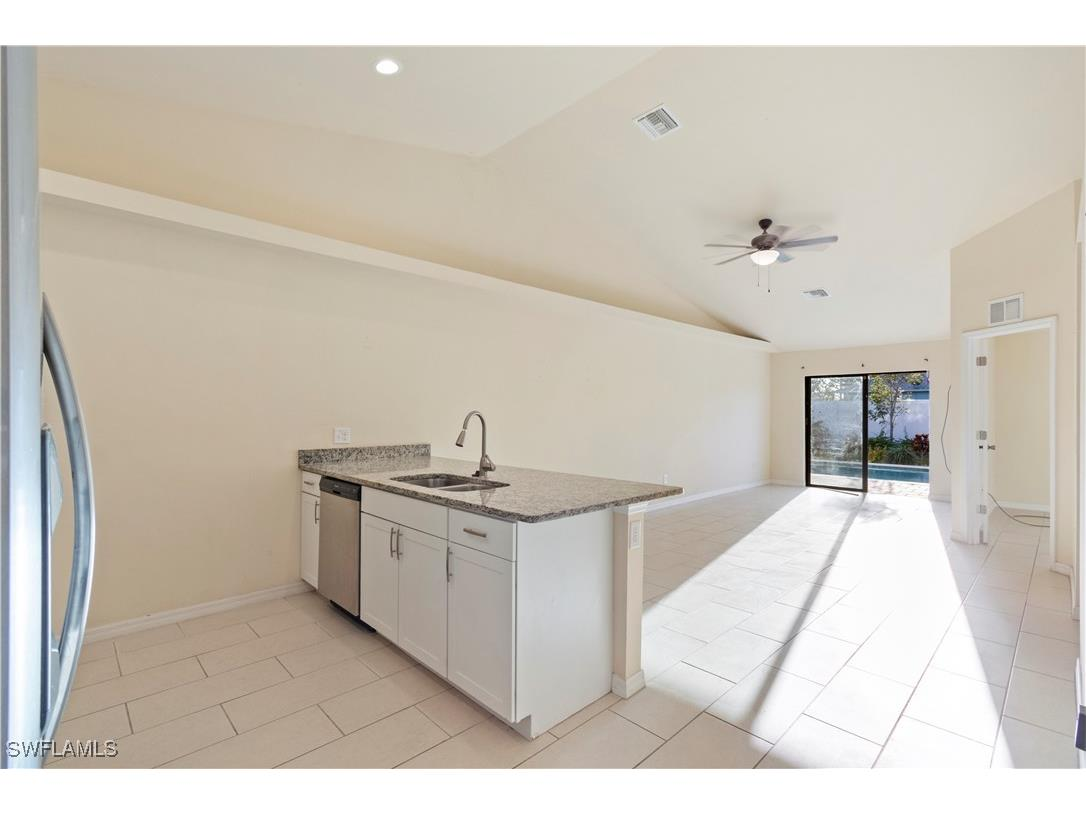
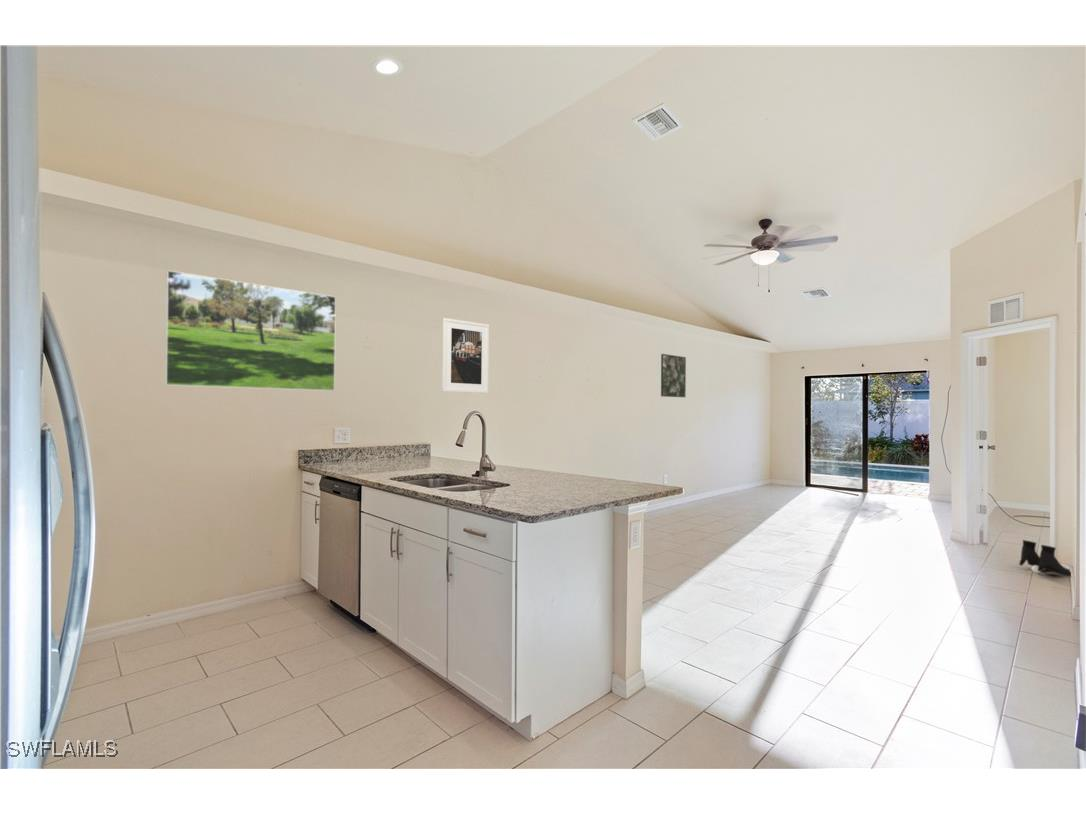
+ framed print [441,317,490,394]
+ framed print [164,269,337,392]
+ boots [1018,539,1072,577]
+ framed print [660,353,687,398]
